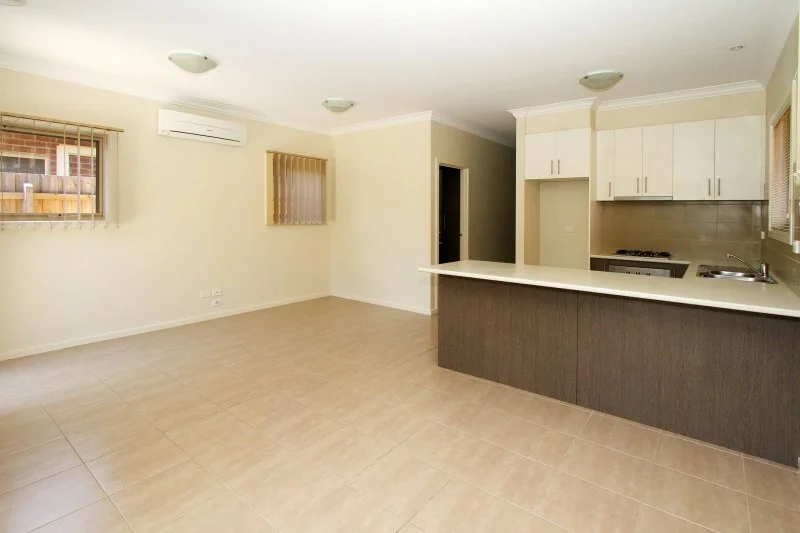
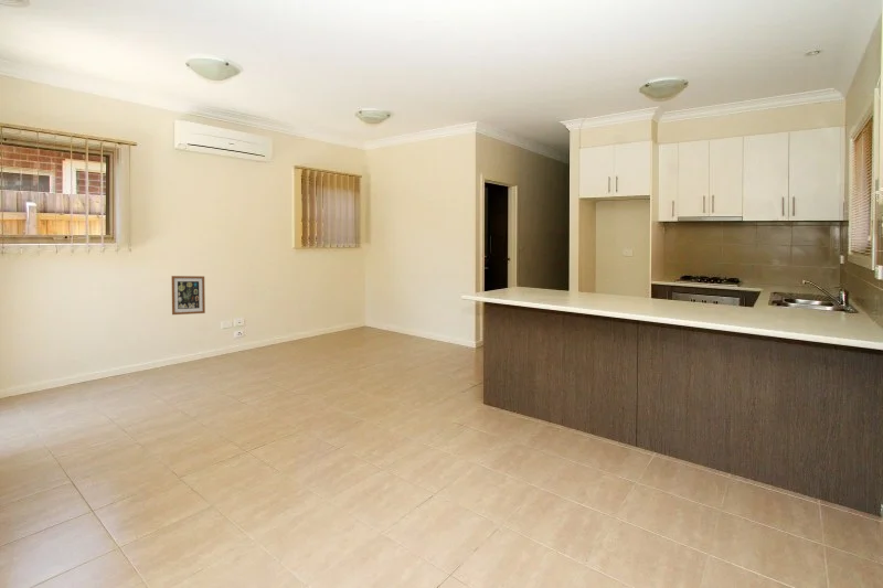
+ wall art [170,275,206,316]
